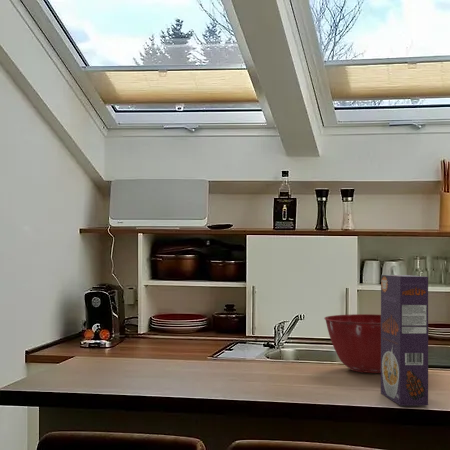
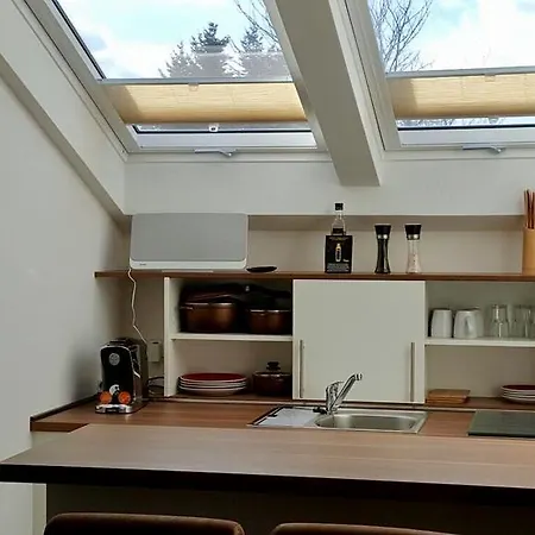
- mixing bowl [323,313,381,374]
- cereal box [380,274,429,406]
